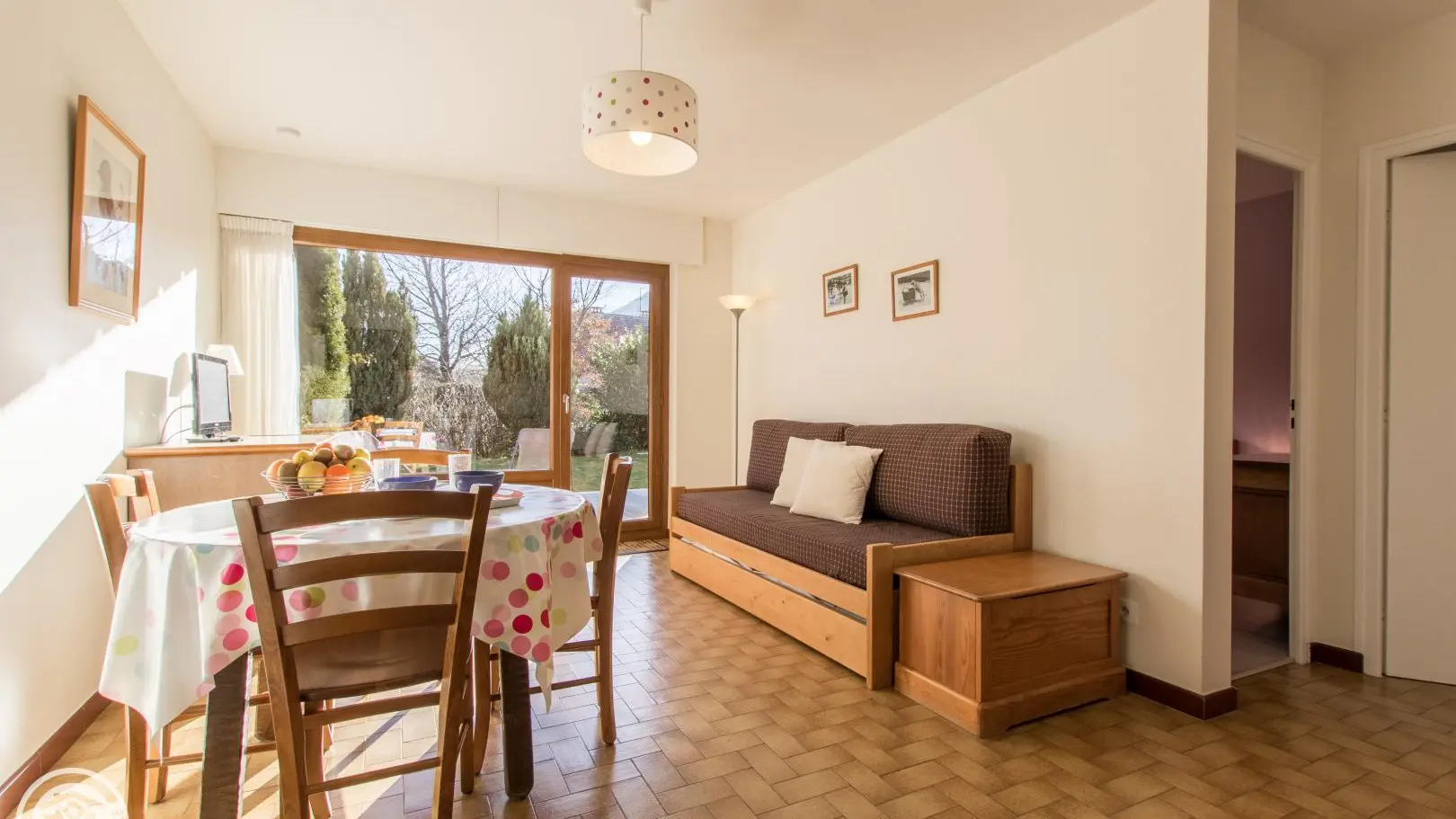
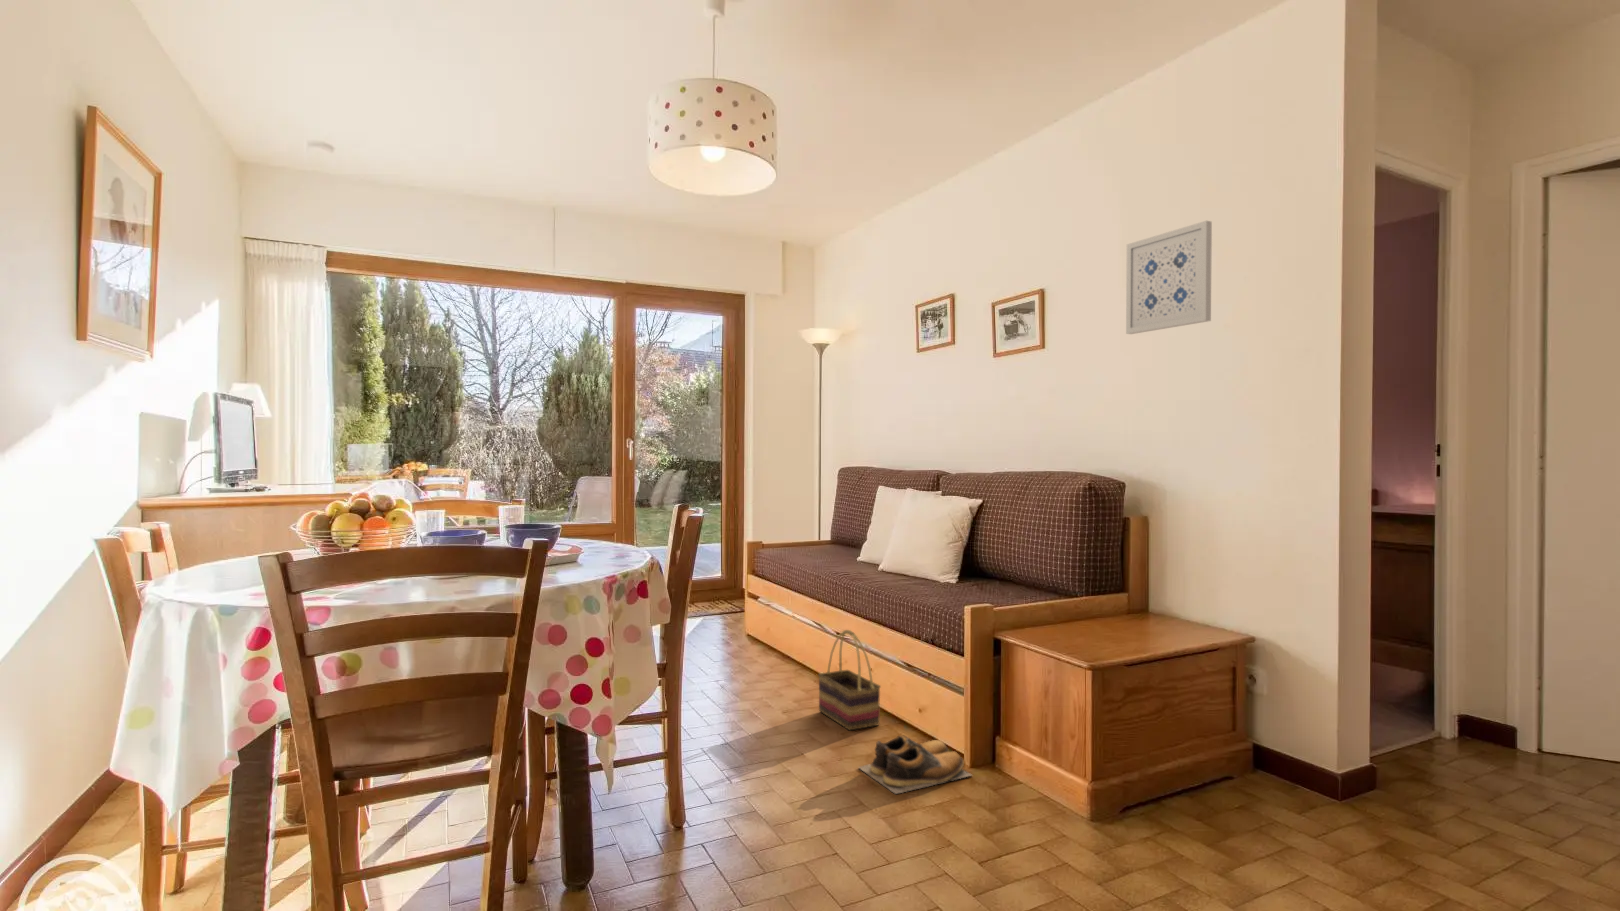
+ basket [817,628,882,732]
+ shoes [857,735,972,795]
+ wall art [1125,220,1213,335]
